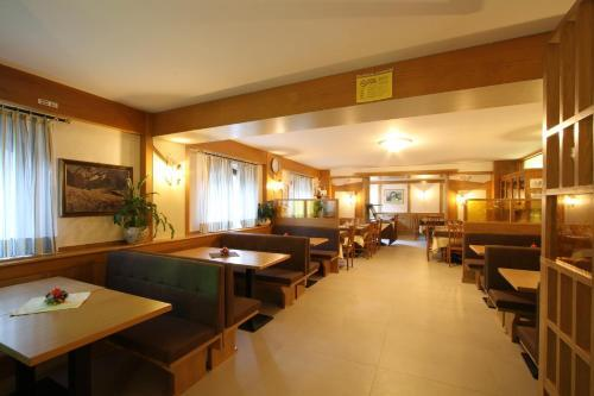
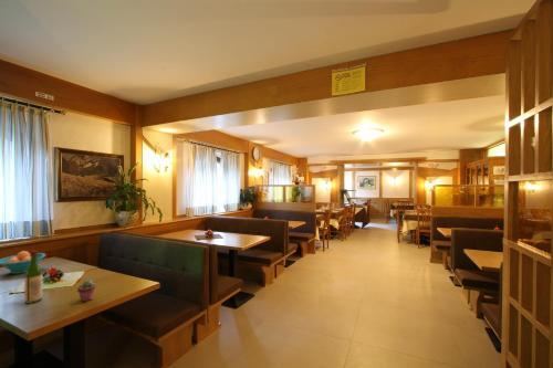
+ fruit bowl [0,250,46,275]
+ wine bottle [23,250,43,305]
+ potted succulent [76,278,97,303]
